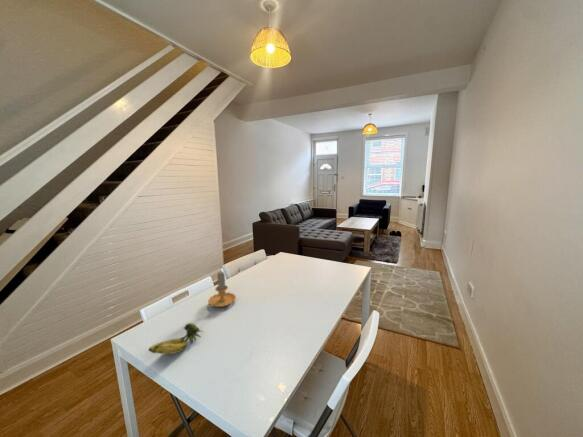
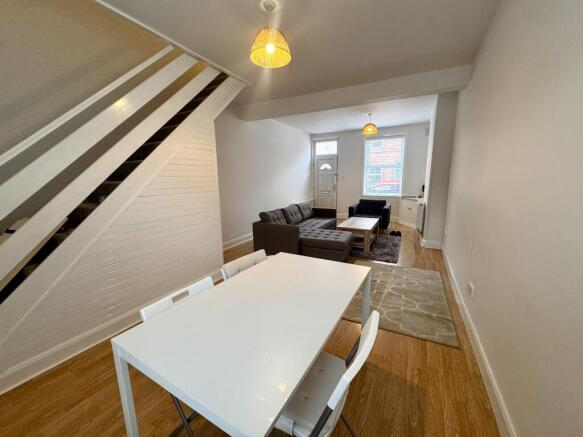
- banana [148,322,203,355]
- candle [207,271,237,309]
